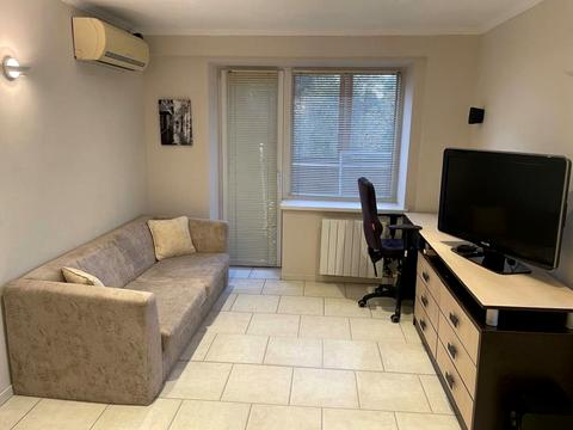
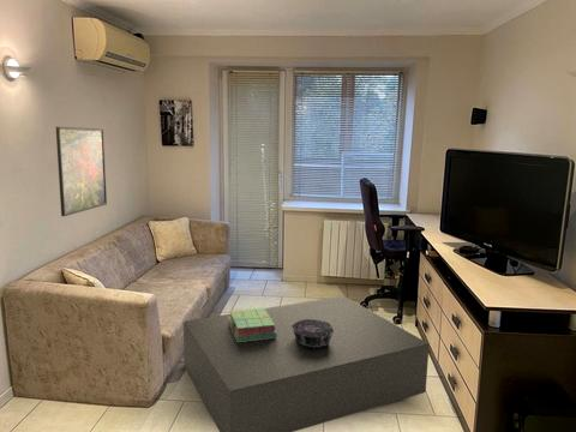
+ stack of books [228,307,277,342]
+ coffee table [182,295,431,432]
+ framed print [55,126,108,217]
+ decorative bowl [292,319,334,347]
